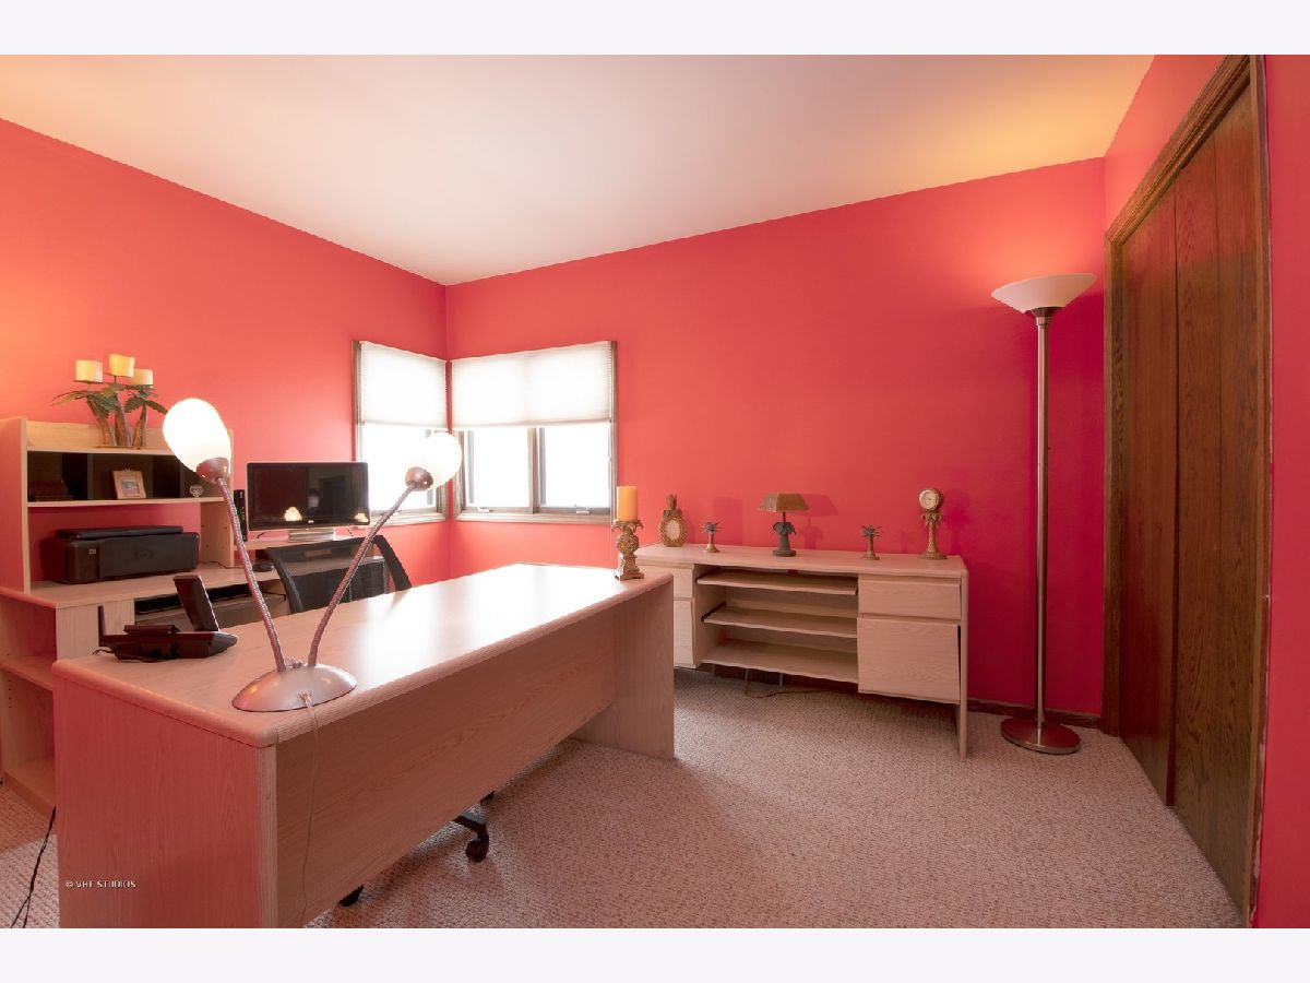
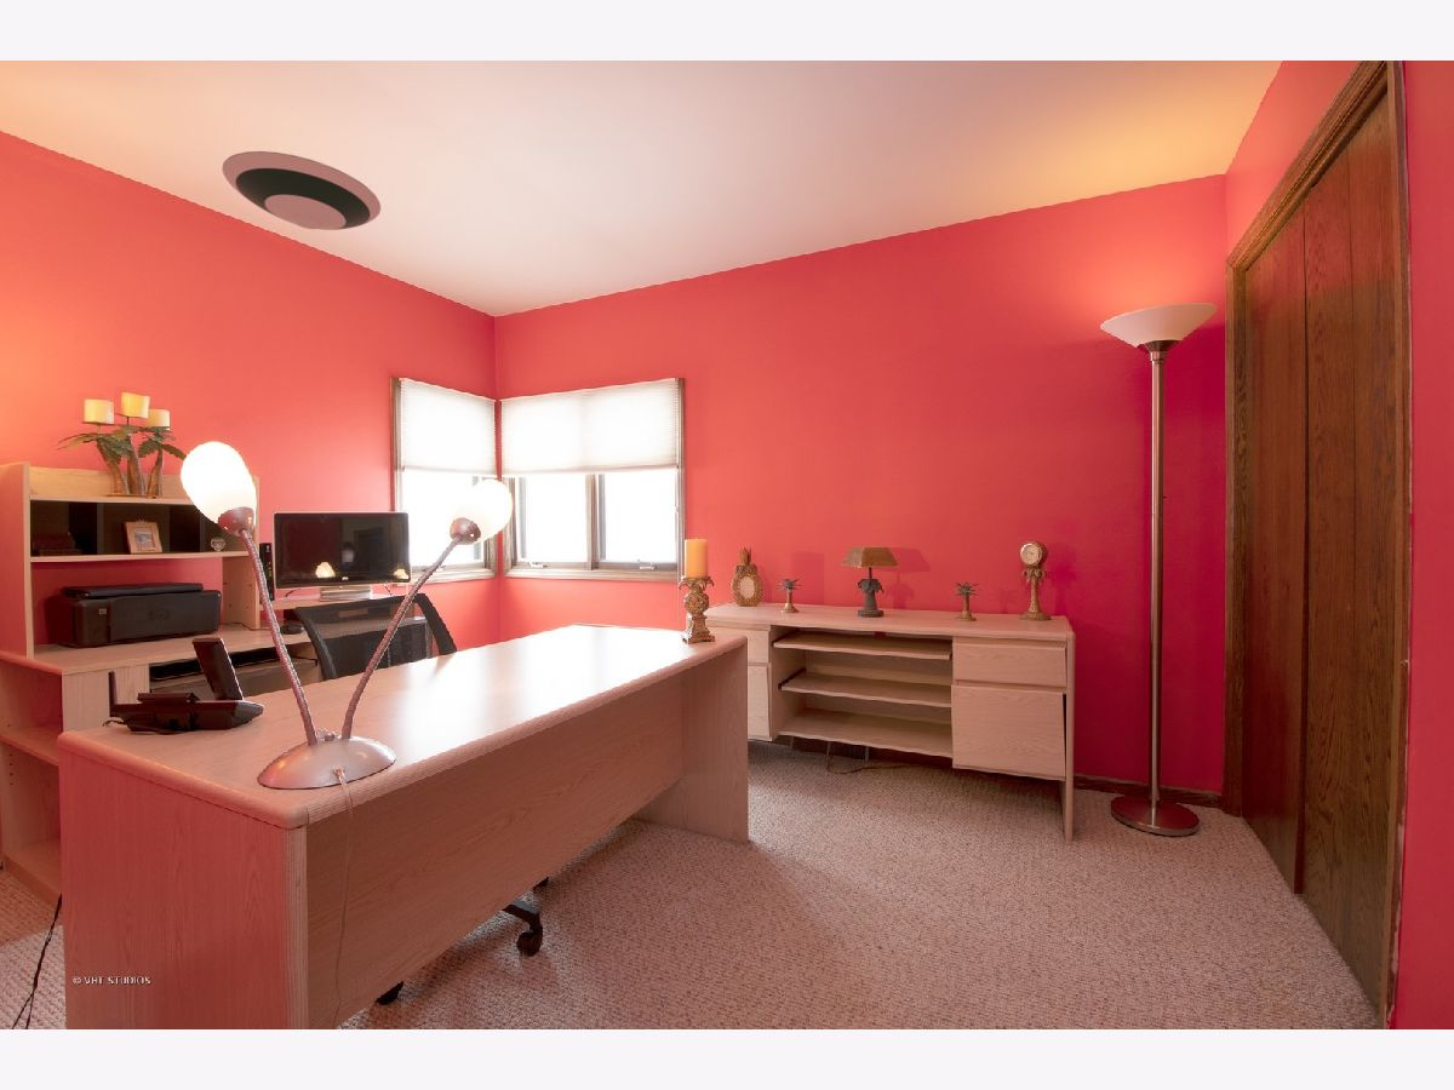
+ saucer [221,150,382,231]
